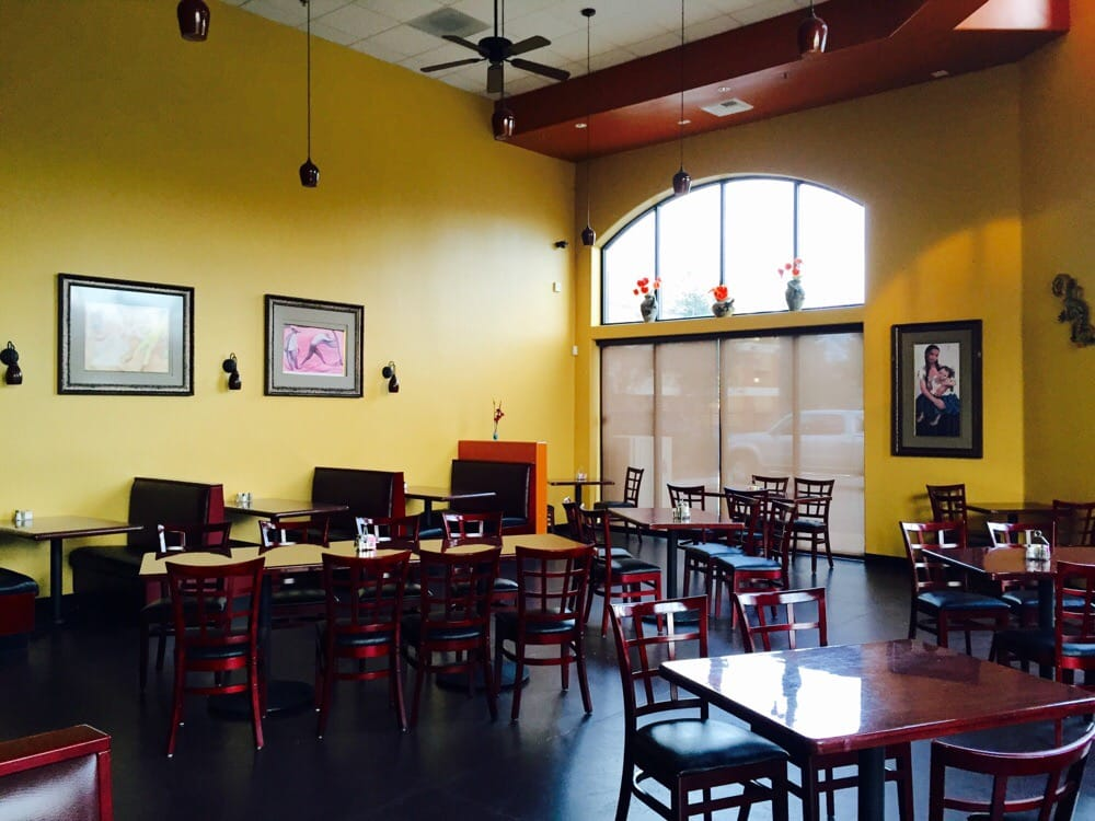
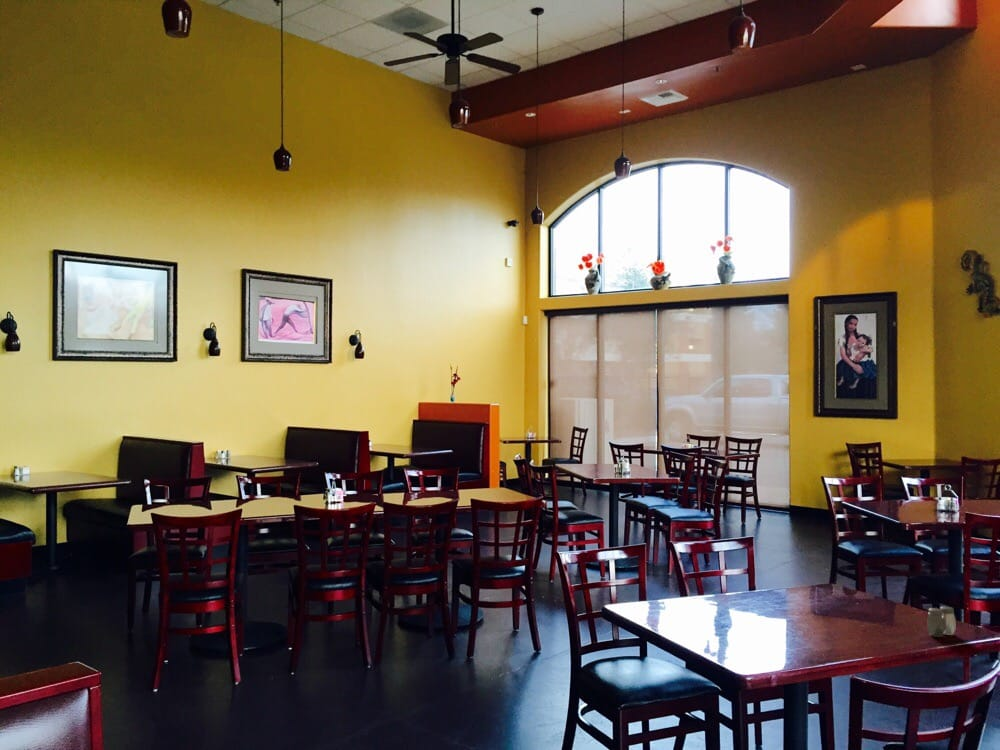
+ salt and pepper shaker [926,606,957,638]
